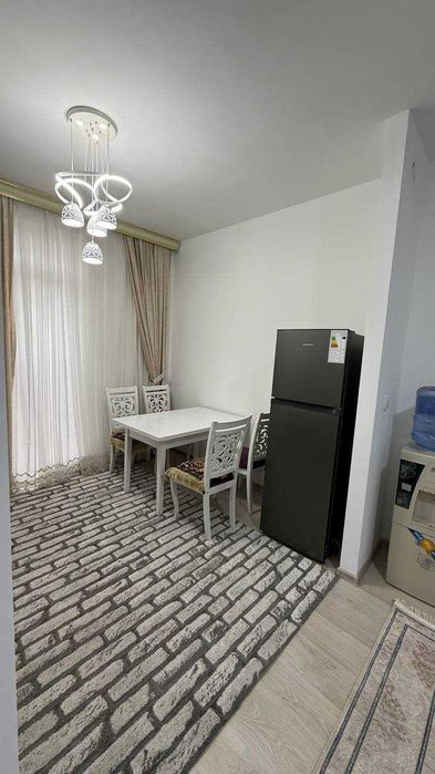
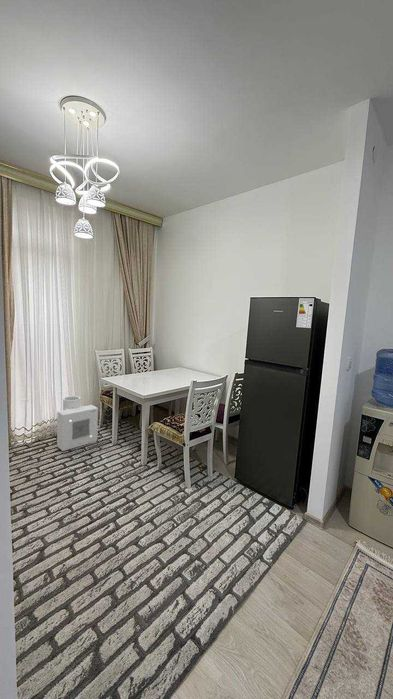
+ air purifier [56,395,99,452]
